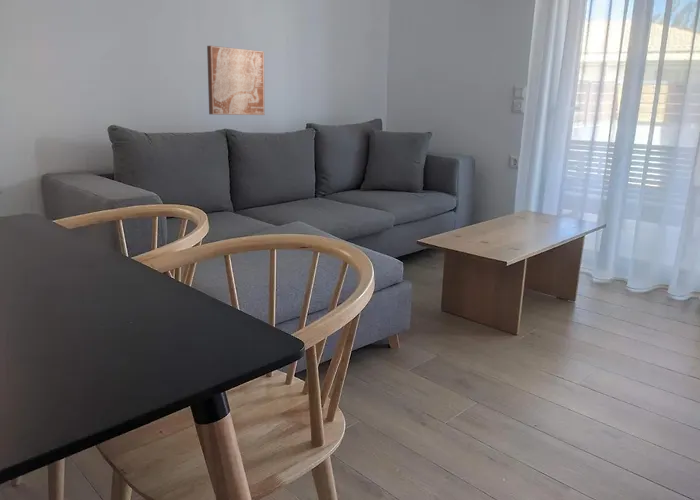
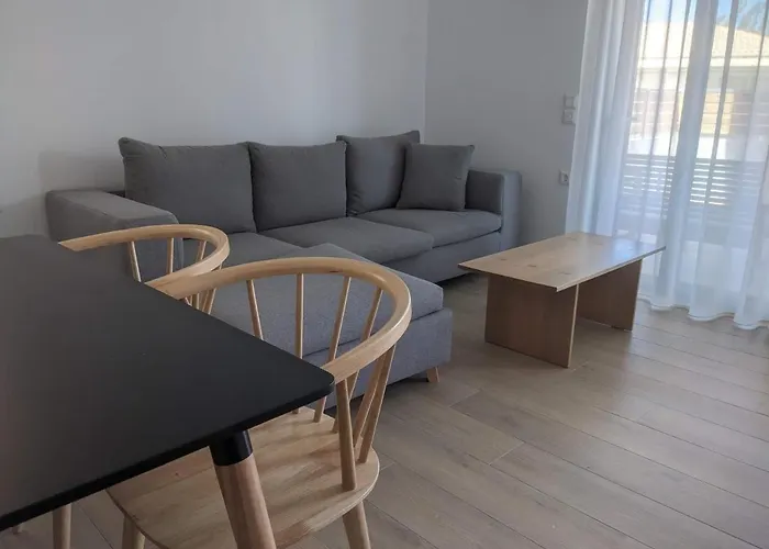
- wall art [206,45,265,116]
